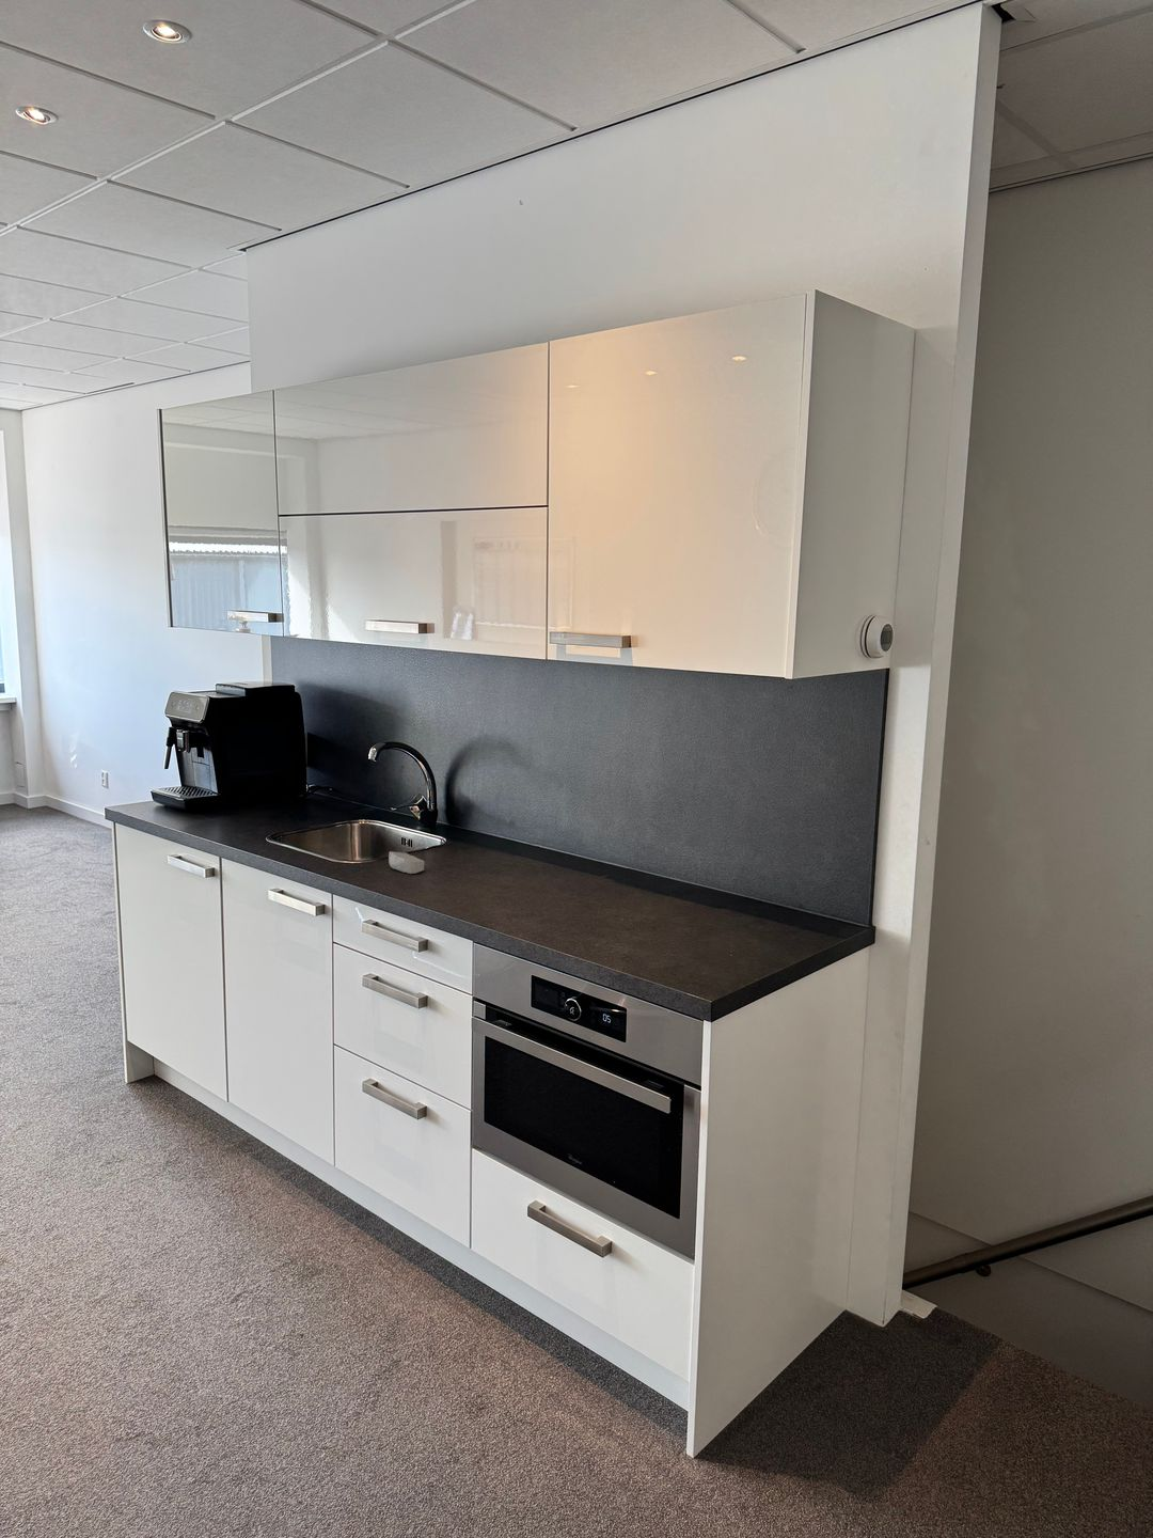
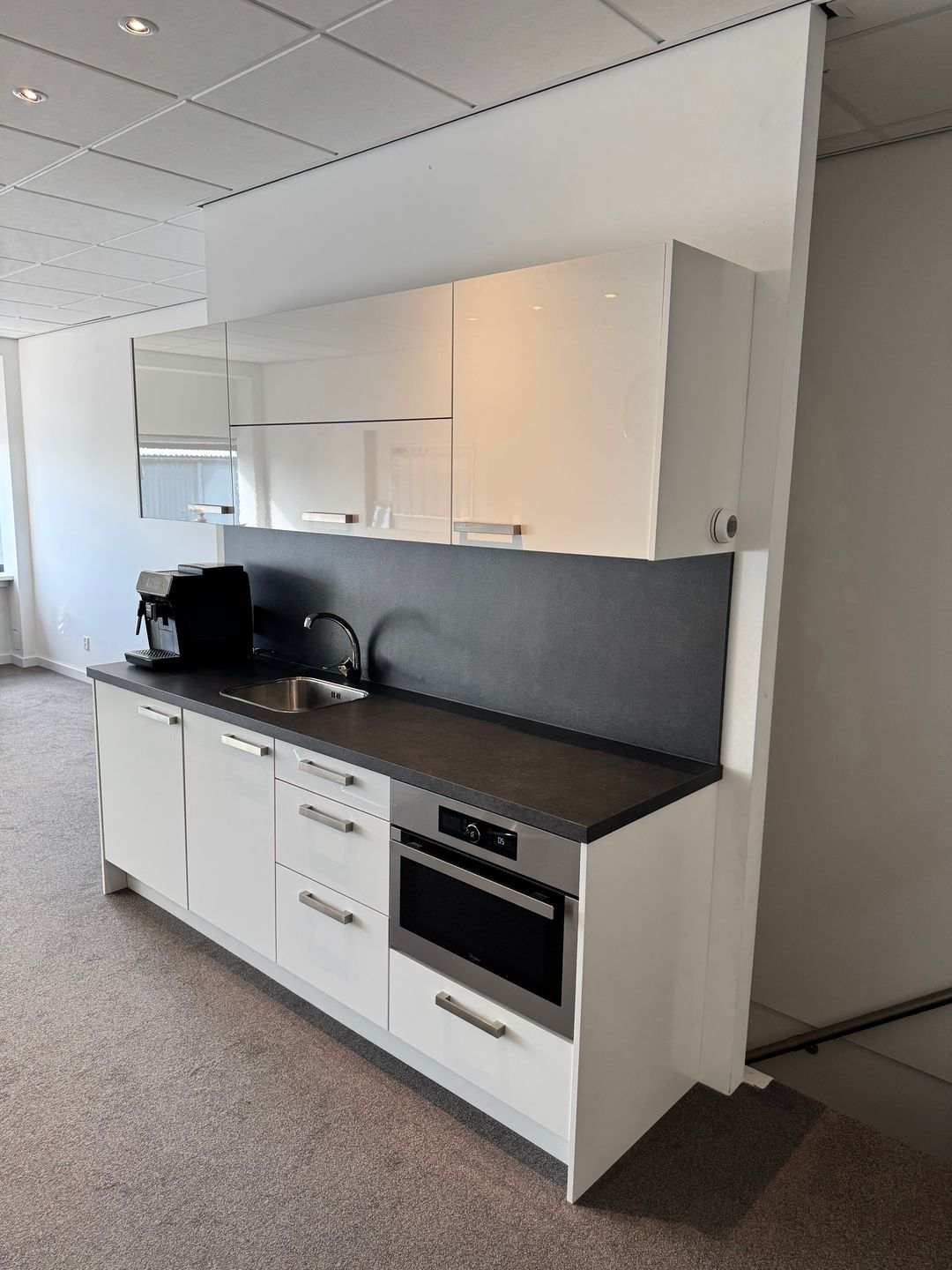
- soap bar [388,850,426,874]
